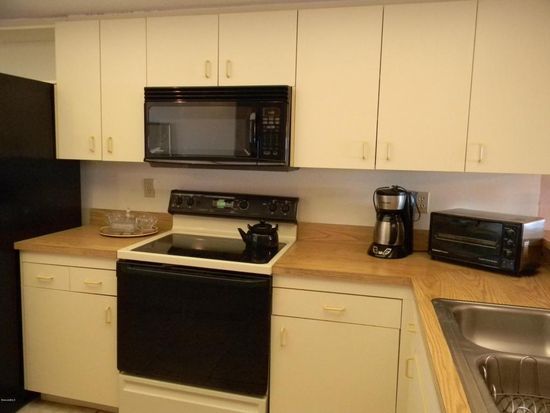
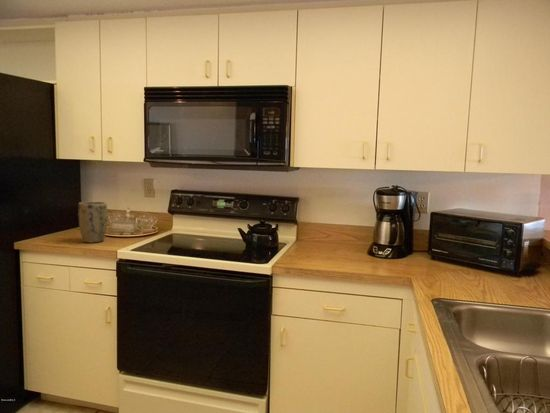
+ plant pot [77,201,108,244]
